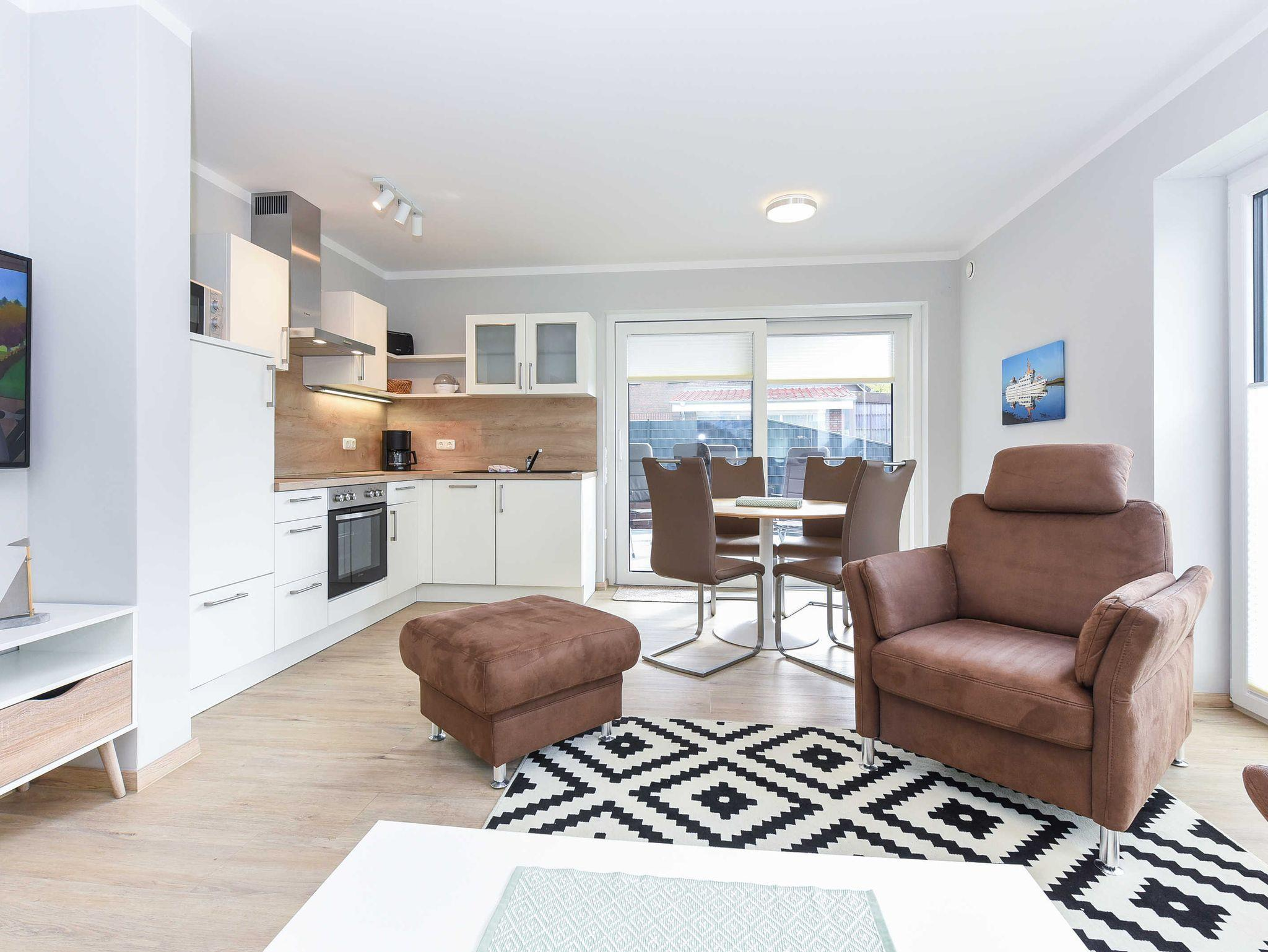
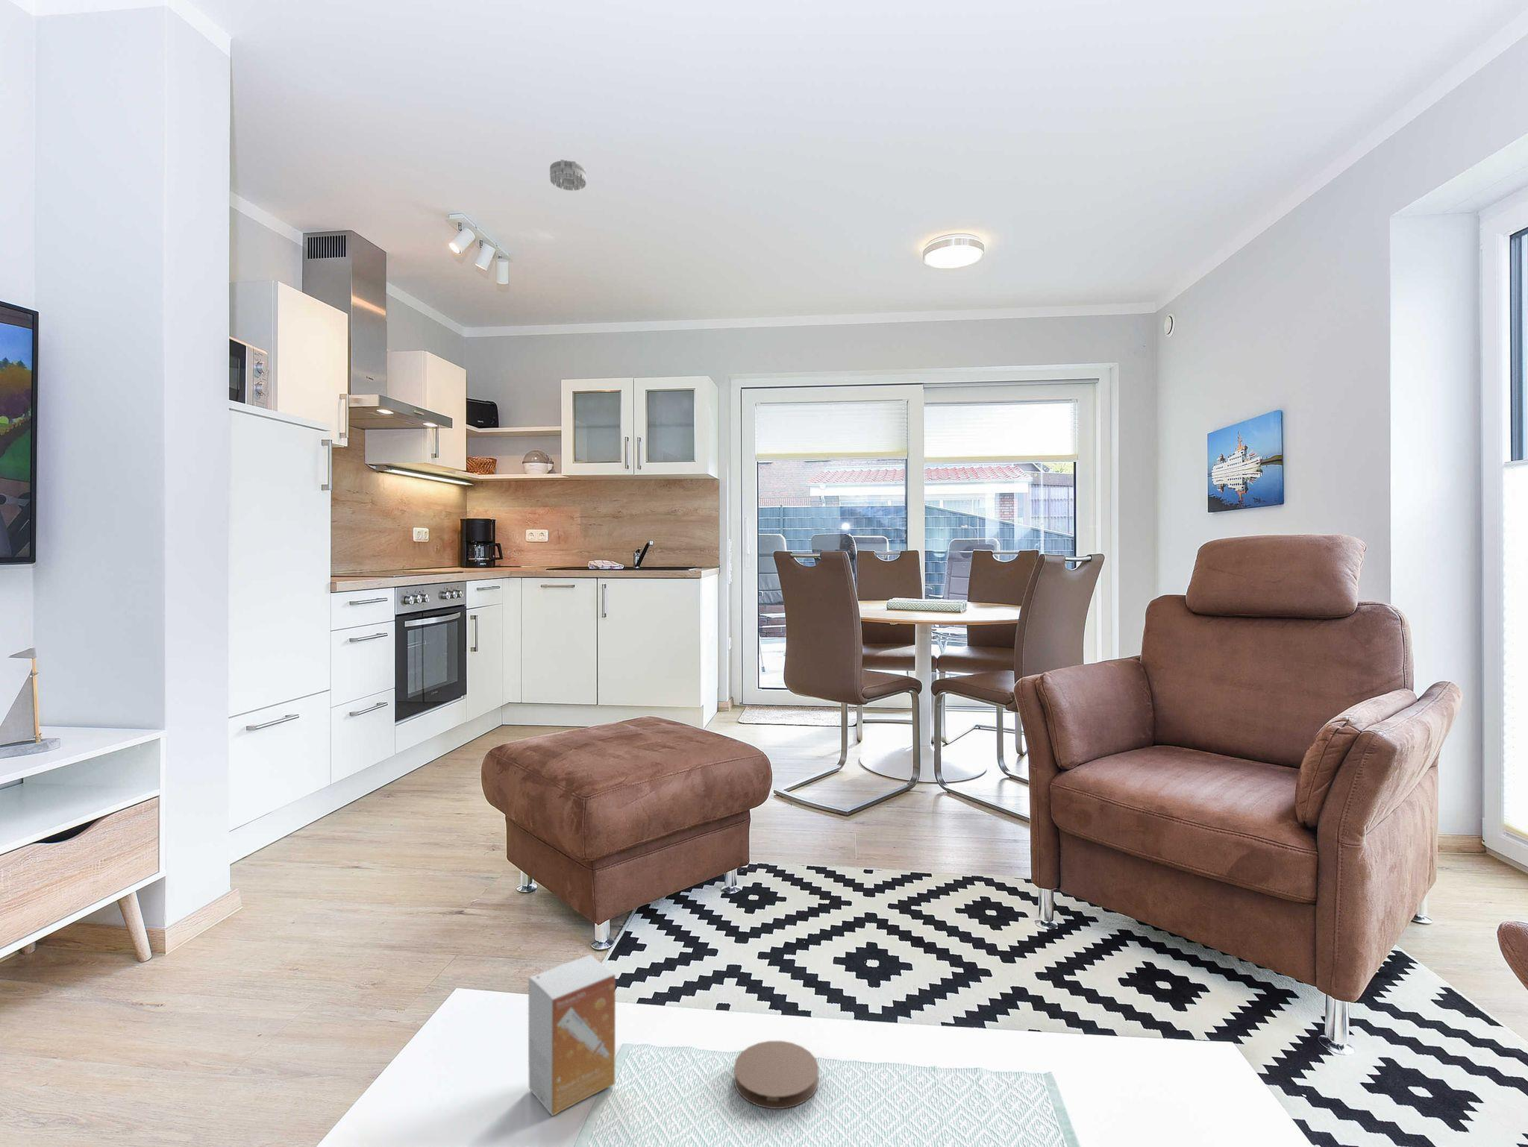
+ coaster [734,1040,819,1110]
+ small box [528,954,616,1117]
+ smoke detector [550,159,587,192]
